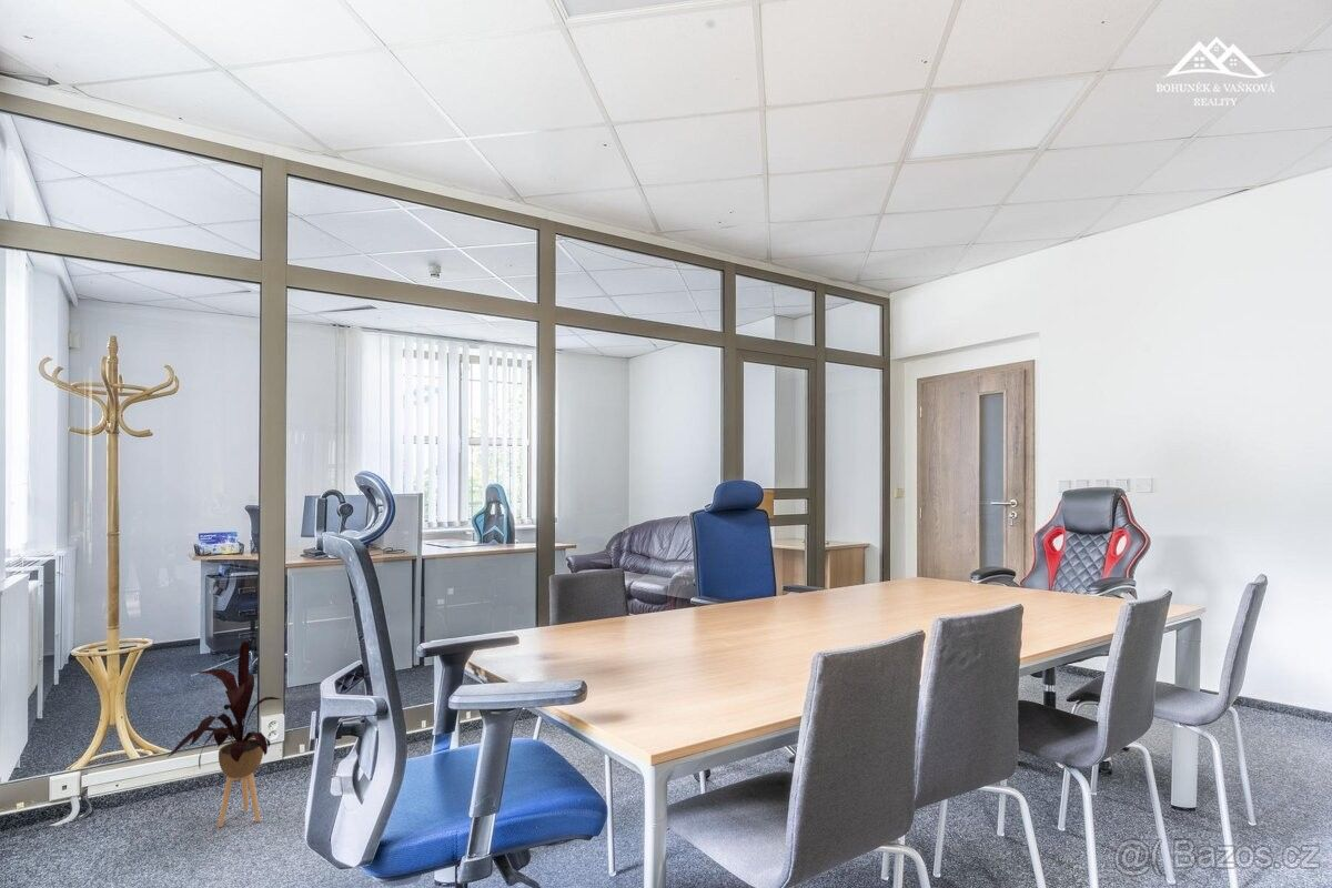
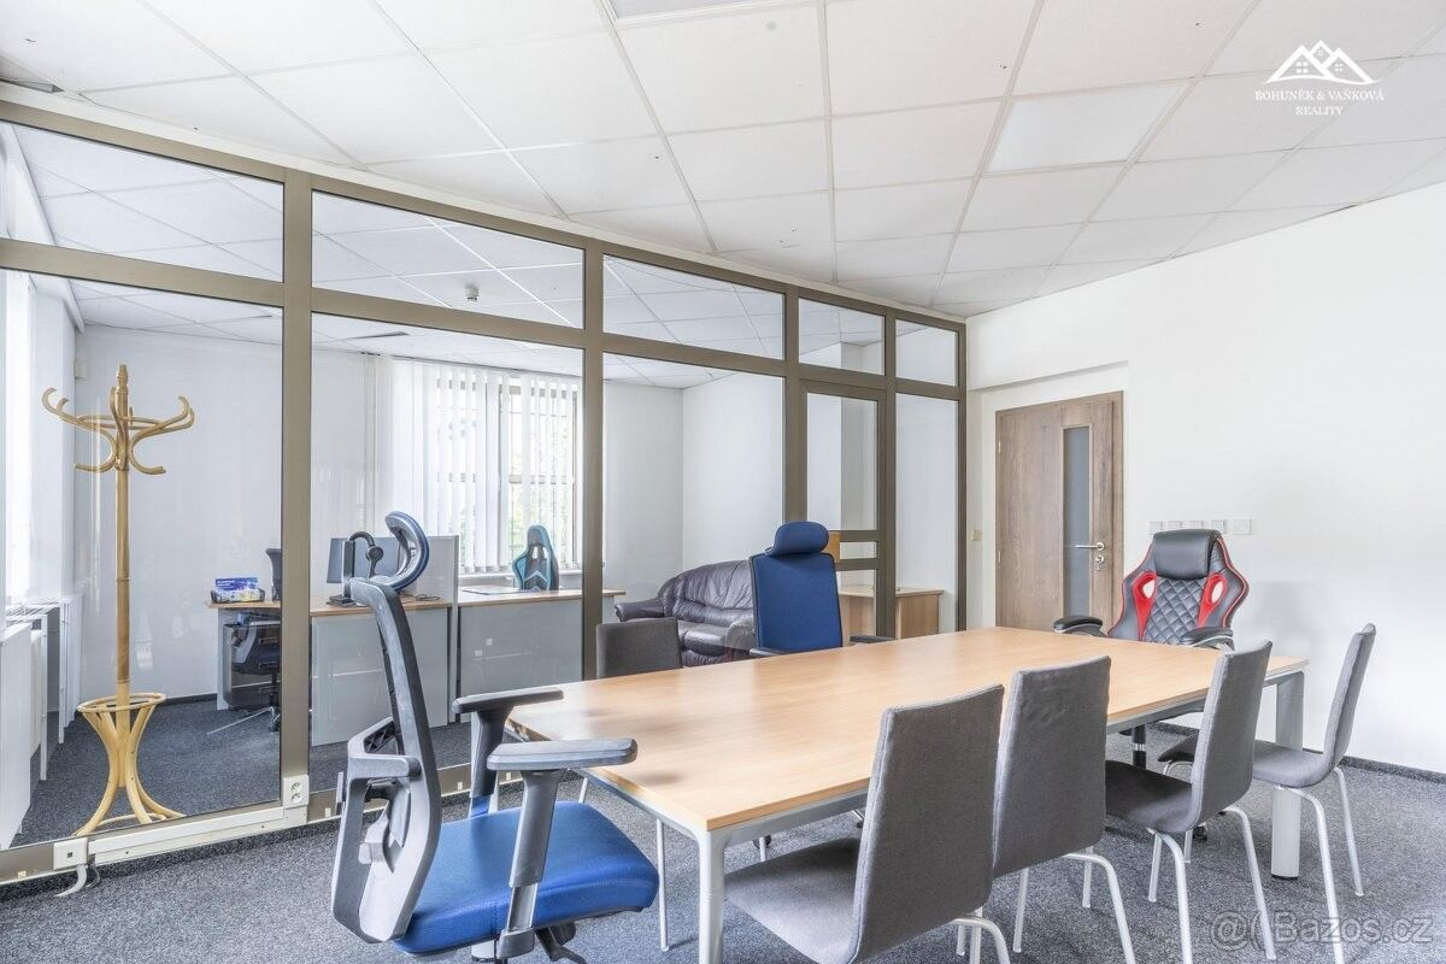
- house plant [167,639,281,828]
